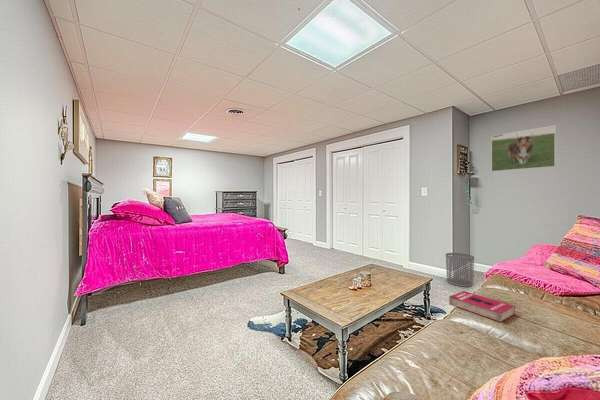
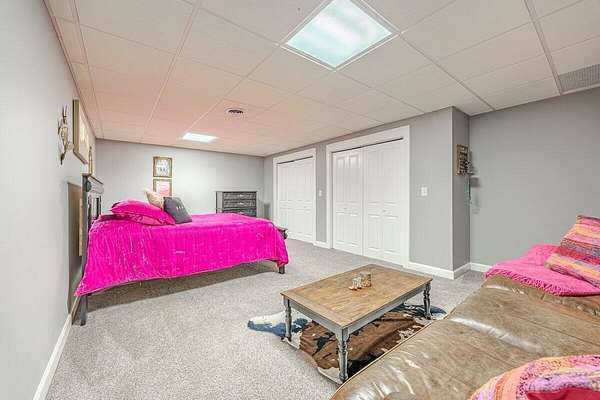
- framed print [491,124,557,172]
- waste bin [445,252,475,288]
- book [448,290,516,323]
